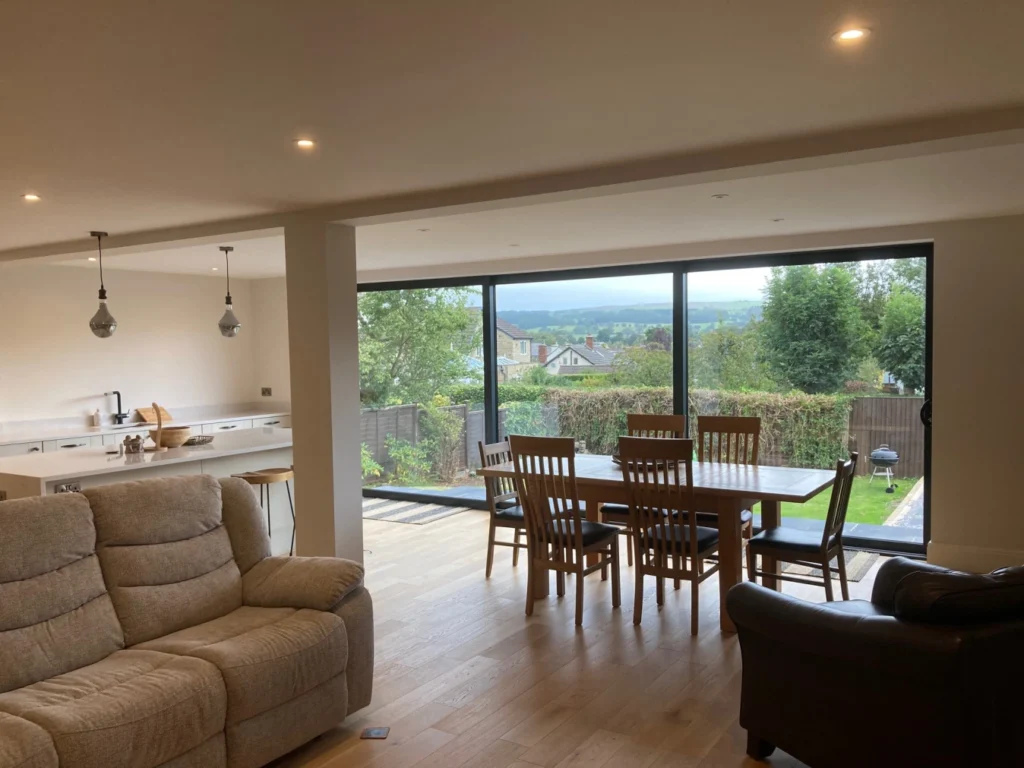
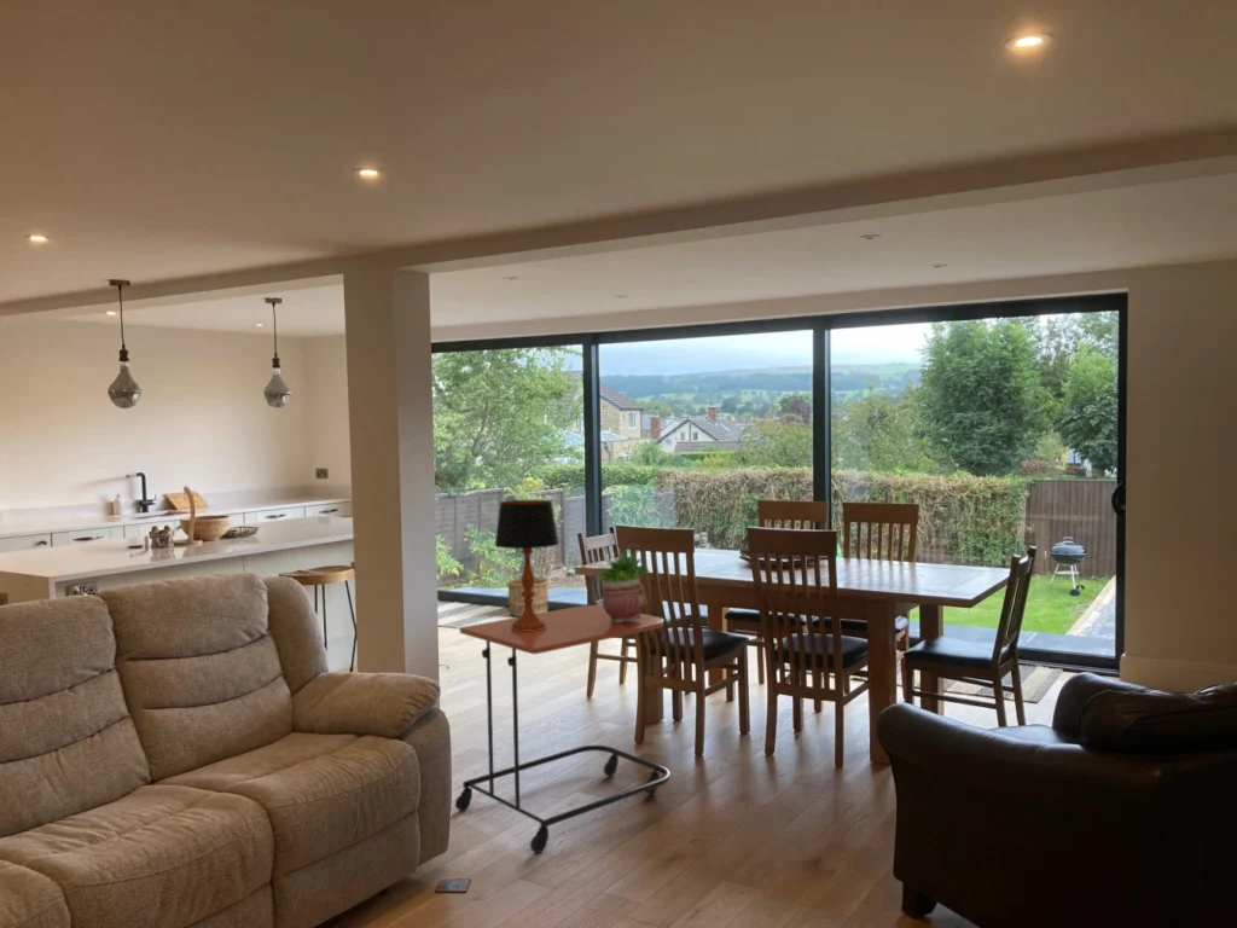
+ potted plant [593,546,651,624]
+ wooden bucket [506,576,550,617]
+ side table [454,604,672,854]
+ table lamp [494,499,561,631]
